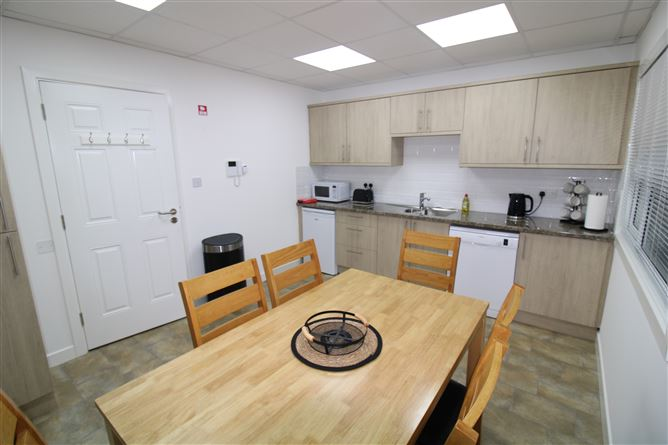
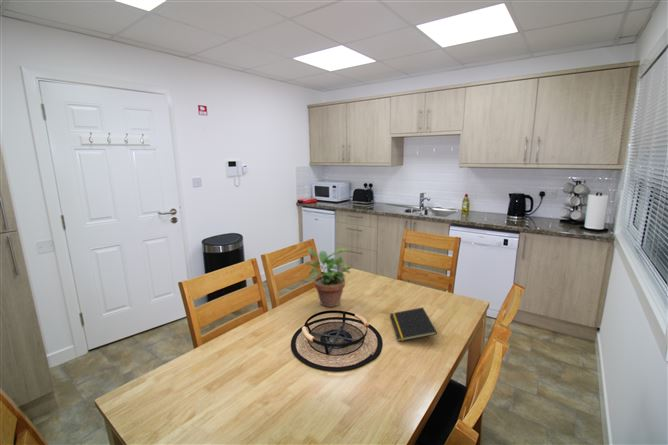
+ notepad [389,306,438,342]
+ potted plant [305,247,351,308]
